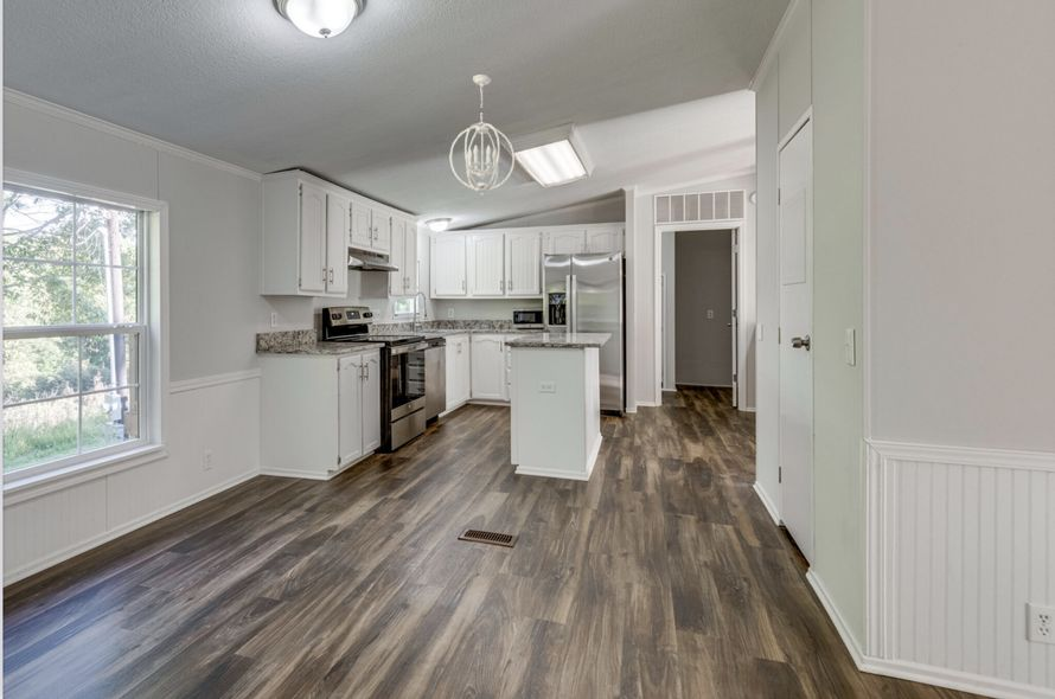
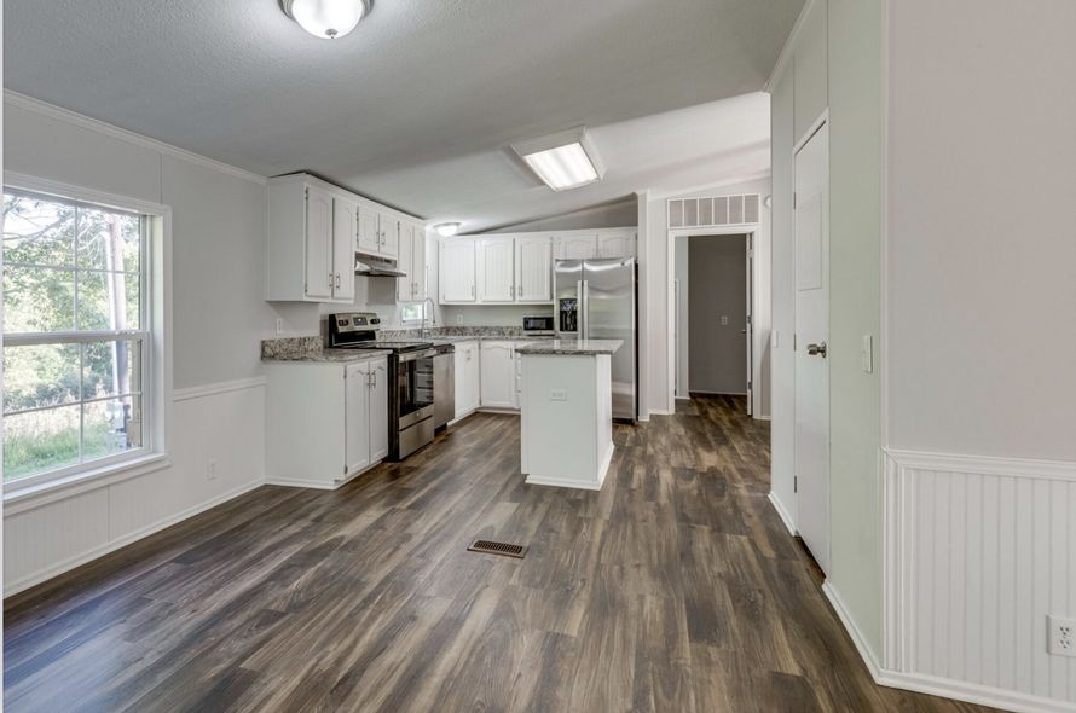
- chandelier [448,73,516,197]
